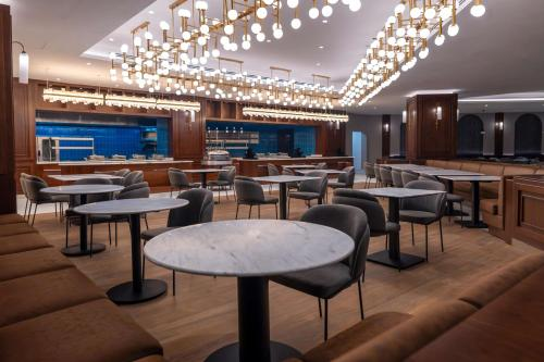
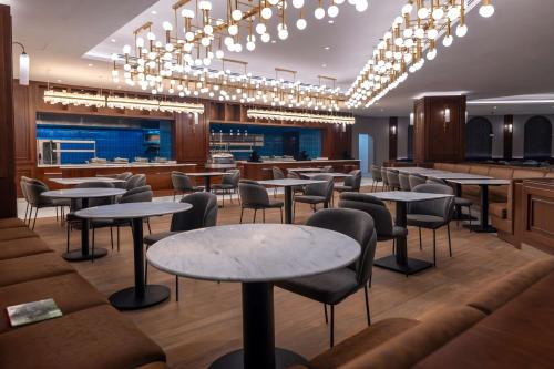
+ magazine [6,298,63,327]
